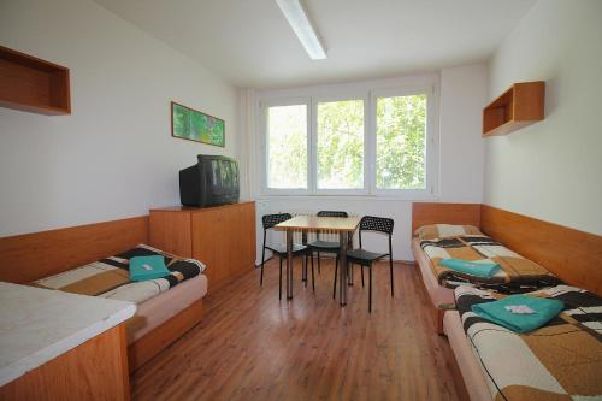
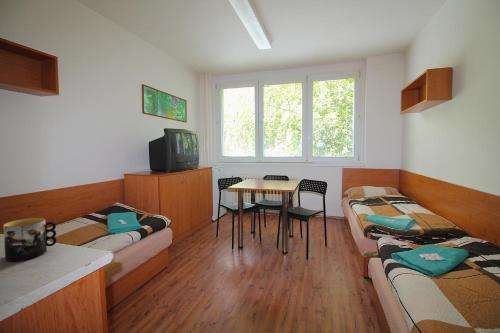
+ mug [2,217,57,262]
